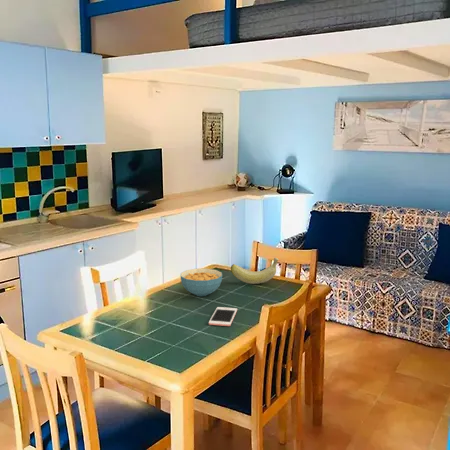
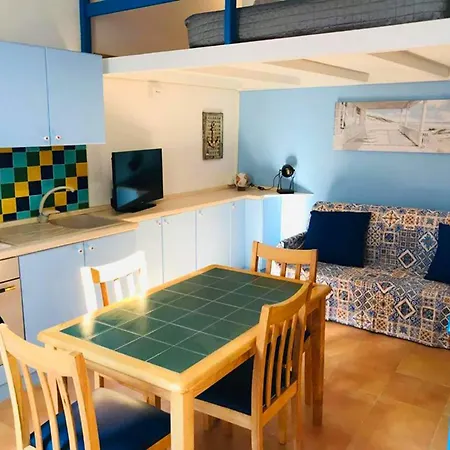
- cell phone [208,306,238,327]
- cereal bowl [180,268,223,297]
- banana [230,257,280,285]
